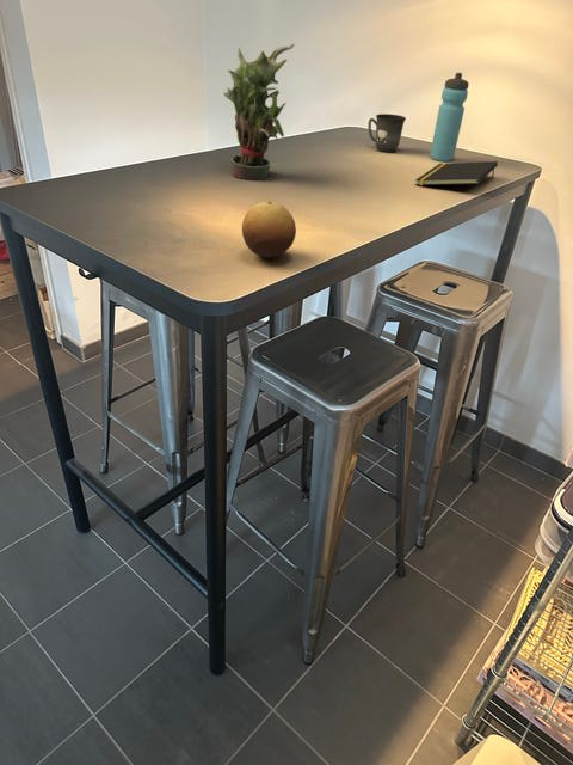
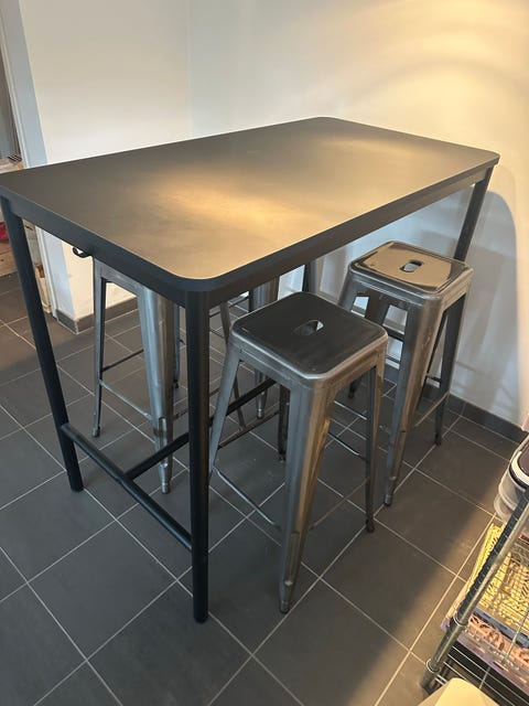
- potted plant [223,43,296,180]
- notepad [414,160,499,186]
- water bottle [429,72,470,163]
- mug [366,112,407,153]
- fruit [241,201,297,259]
